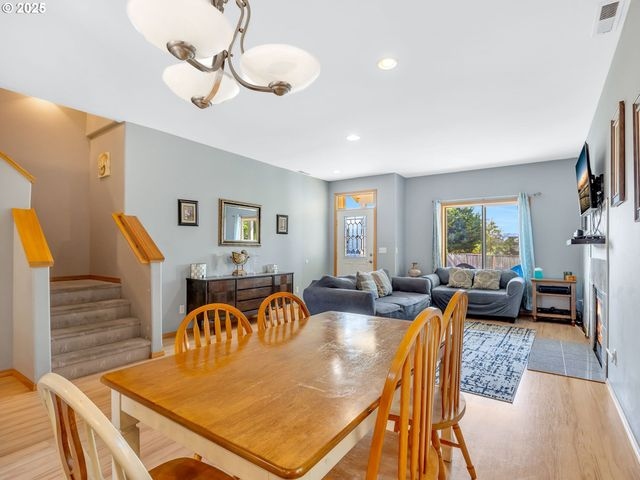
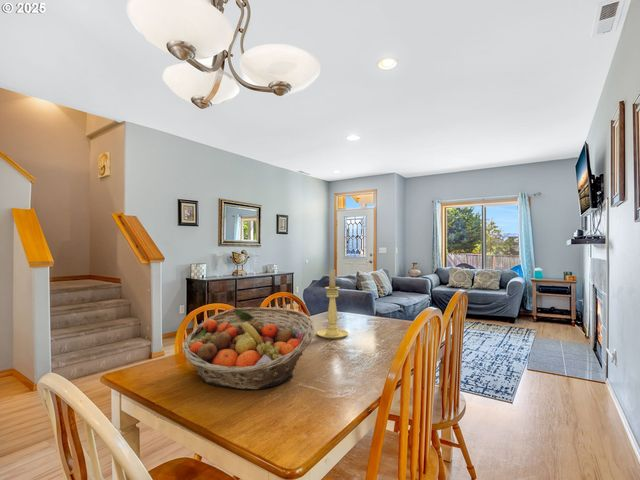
+ candle holder [316,268,349,340]
+ fruit basket [181,306,315,391]
